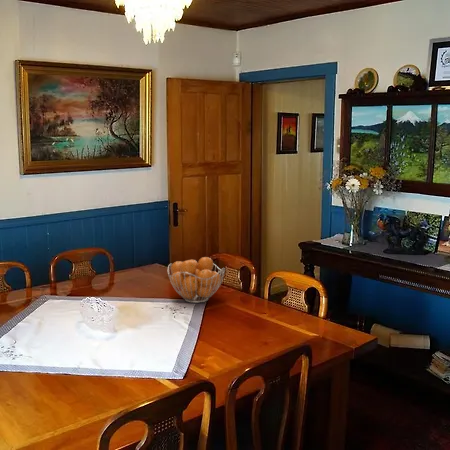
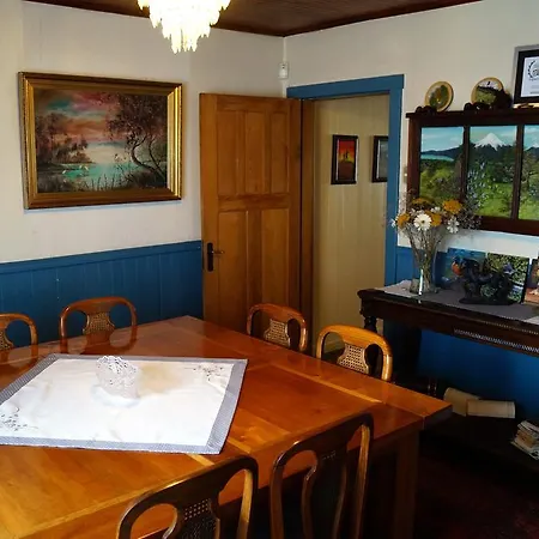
- fruit basket [167,256,226,304]
